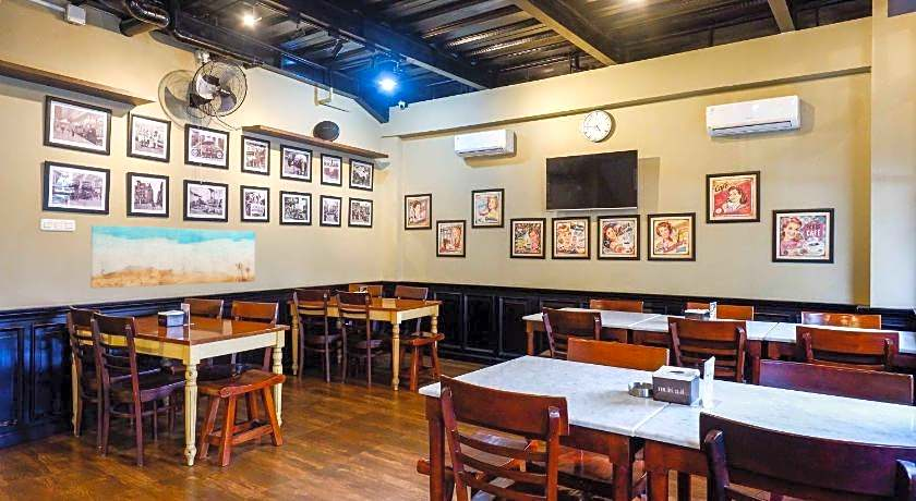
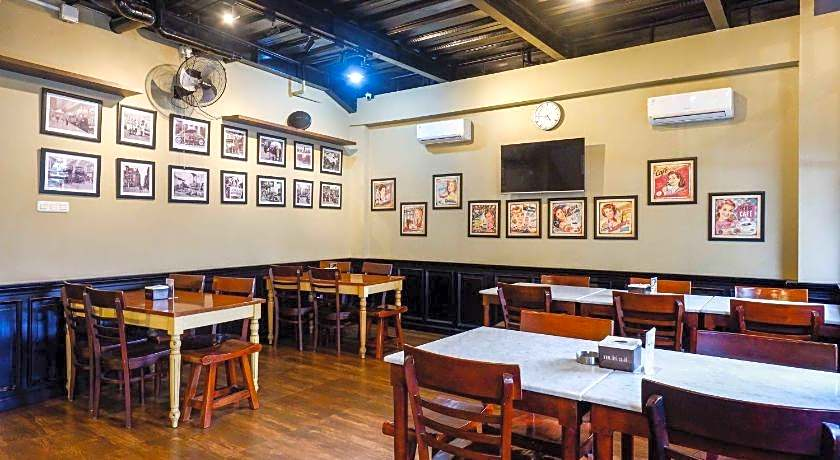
- wall art [89,224,256,289]
